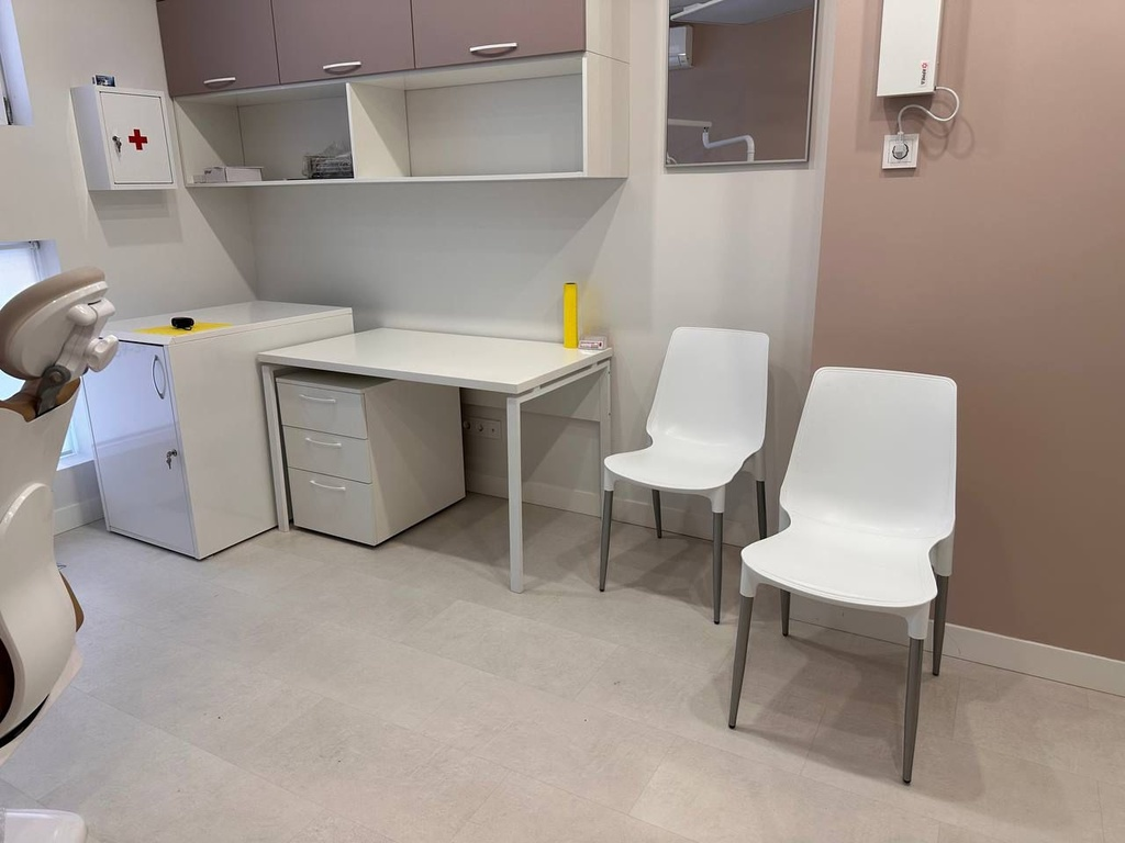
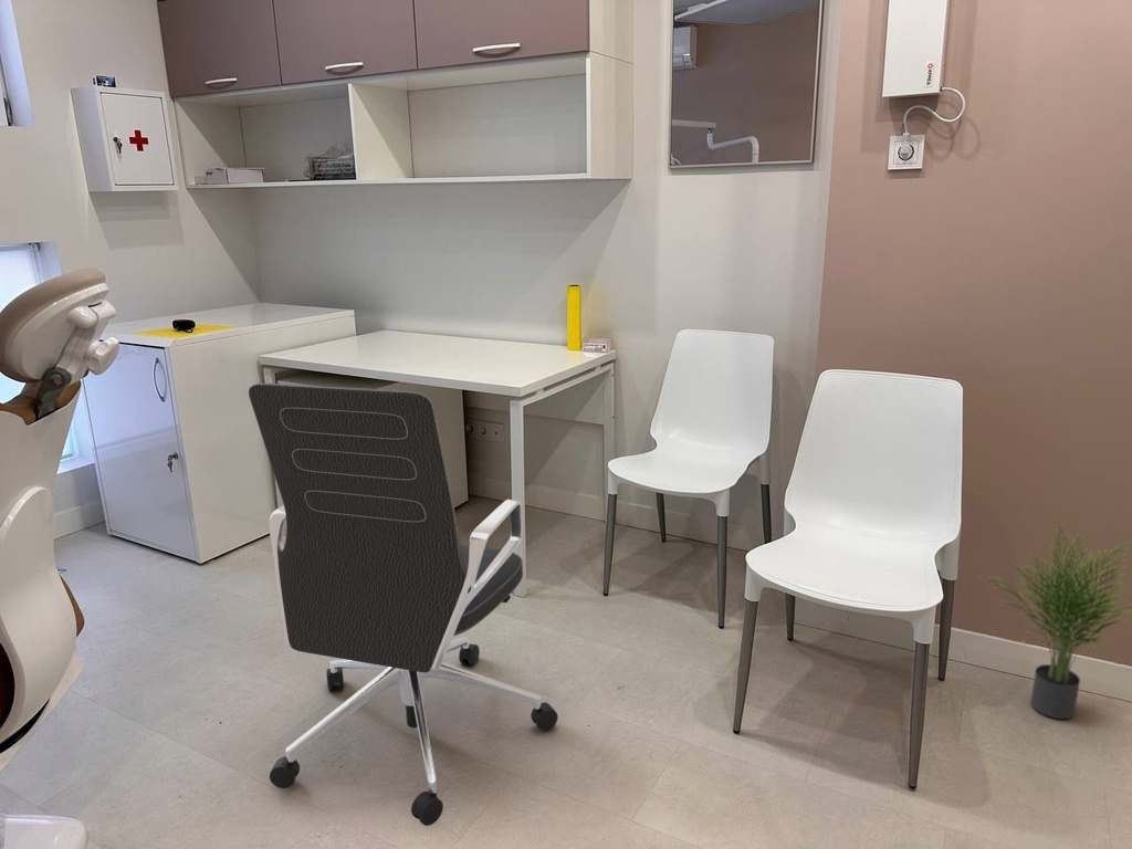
+ potted plant [979,522,1132,720]
+ office chair [248,382,559,827]
